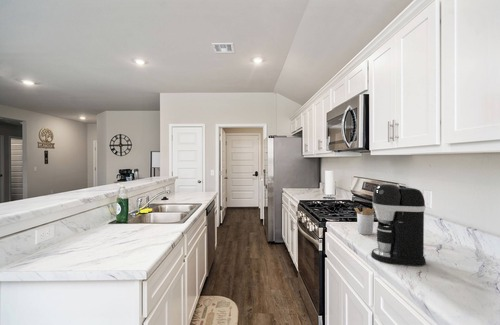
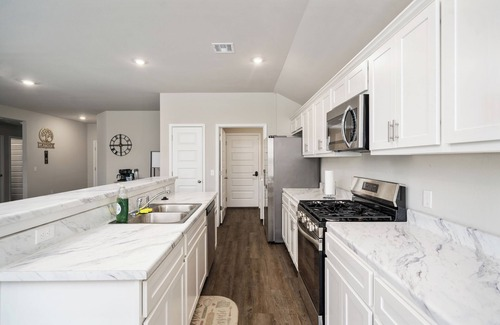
- utensil holder [353,207,375,236]
- coffee maker [370,183,427,267]
